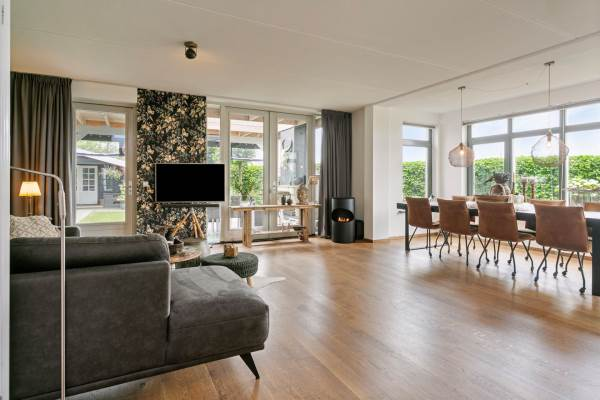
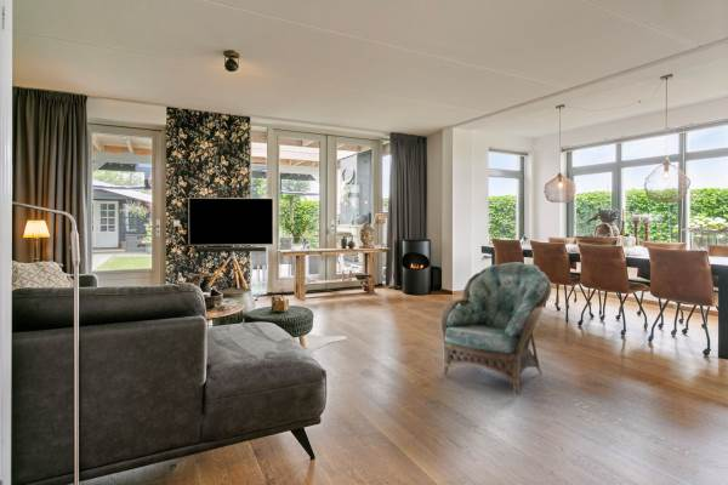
+ armchair [439,261,552,395]
